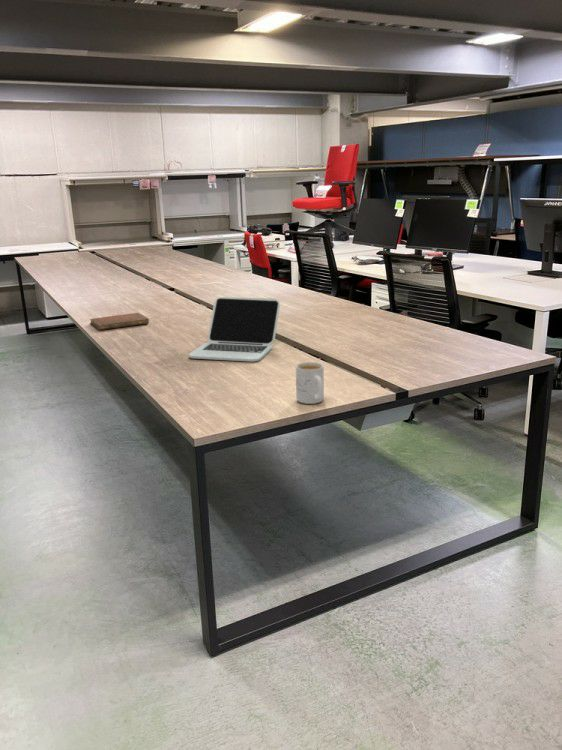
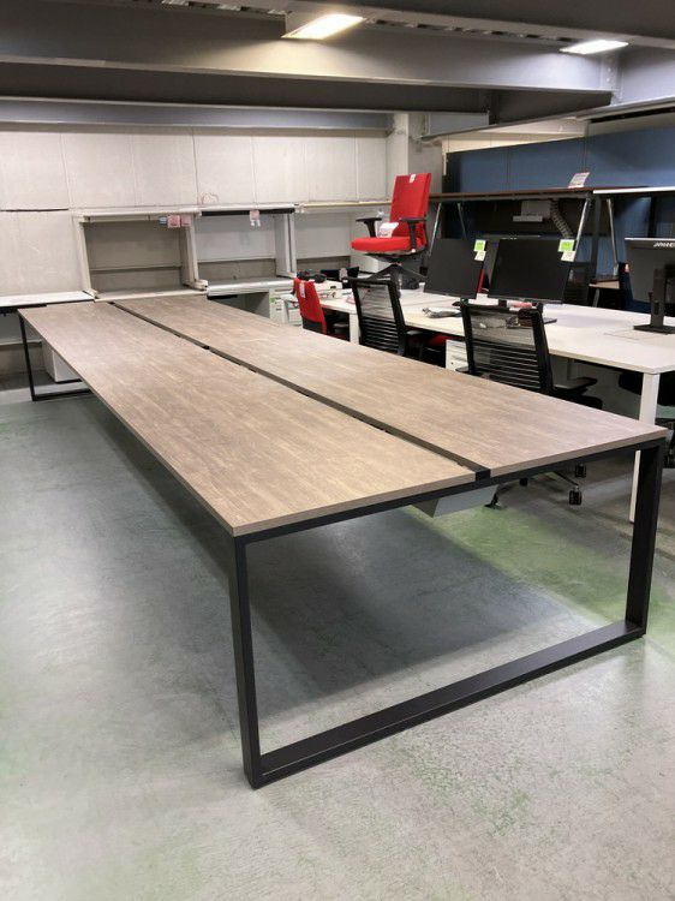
- notebook [89,312,150,331]
- mug [295,361,325,405]
- laptop [188,296,281,363]
